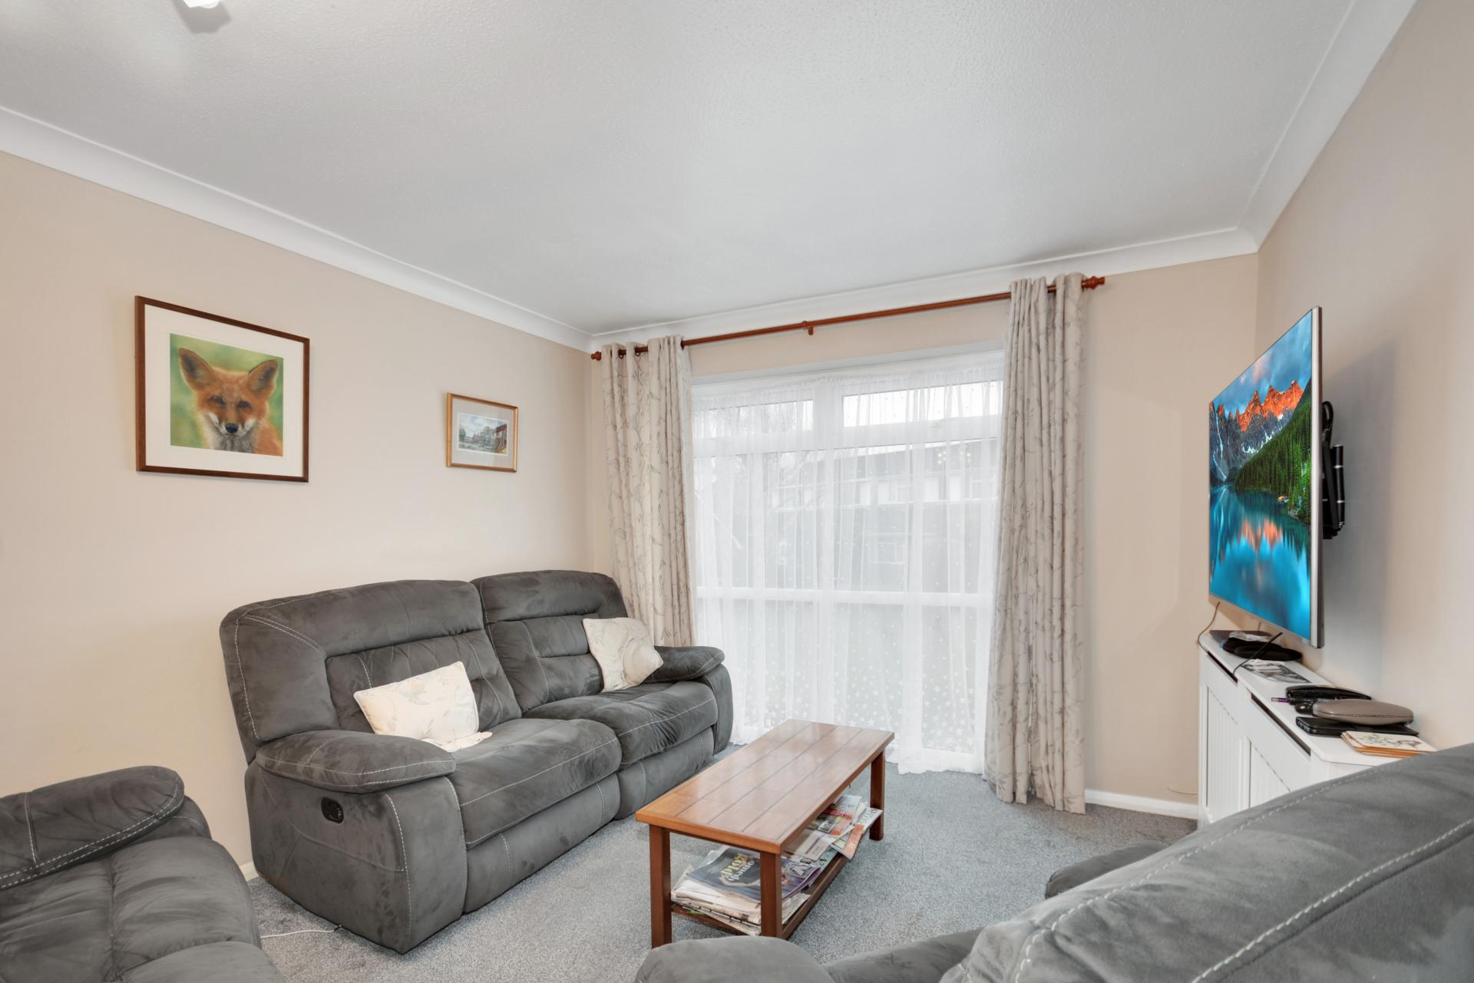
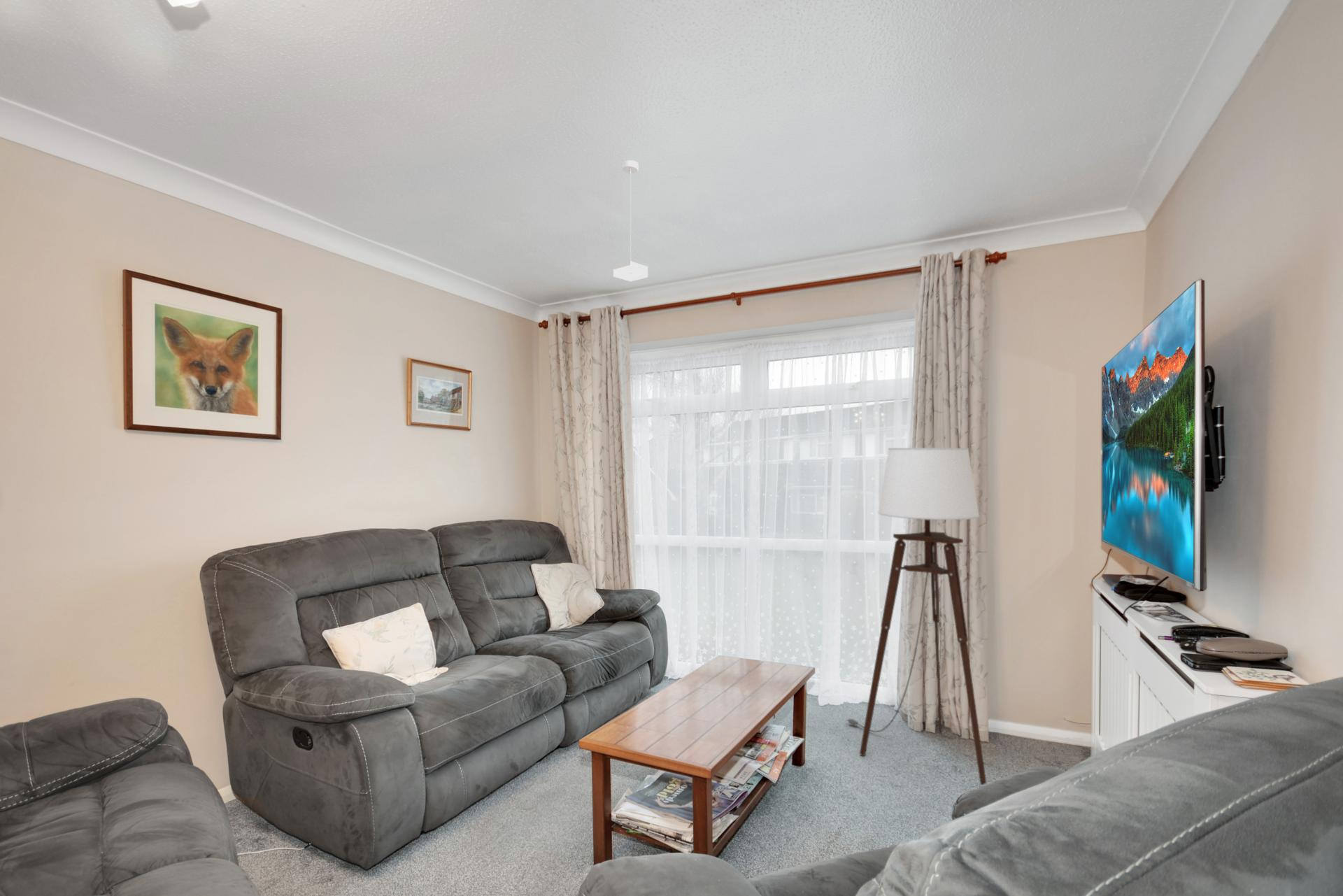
+ pendant lamp [613,159,648,282]
+ floor lamp [844,447,987,785]
